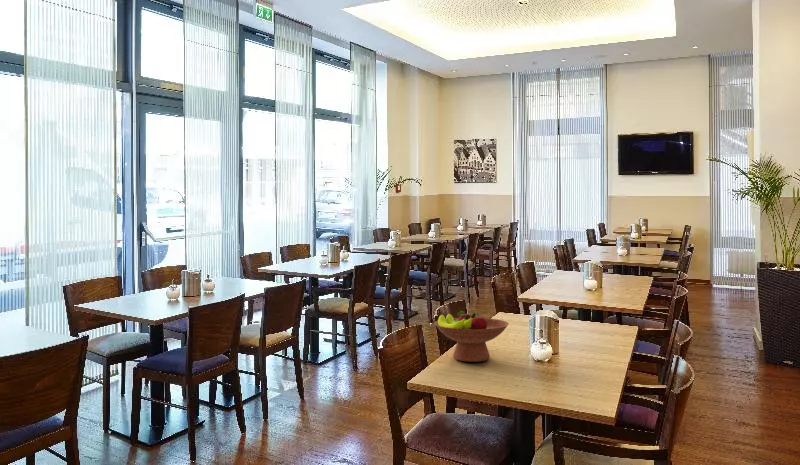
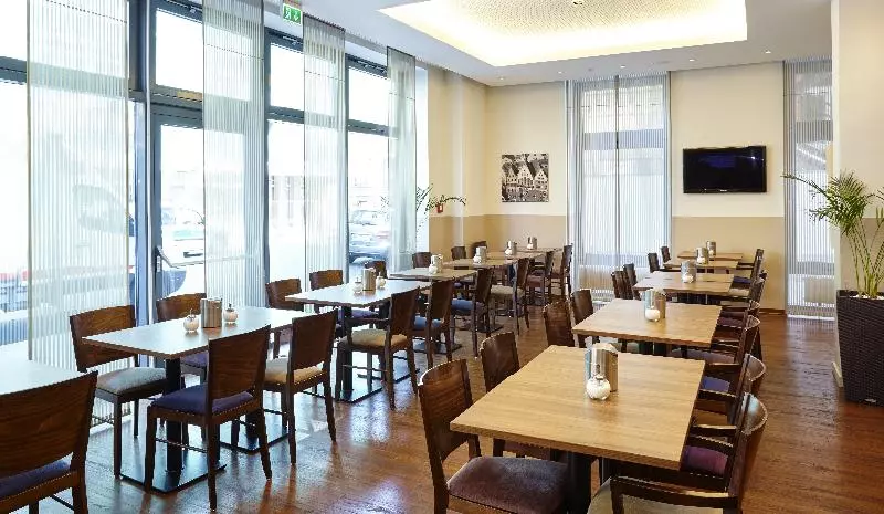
- fruit bowl [433,310,509,363]
